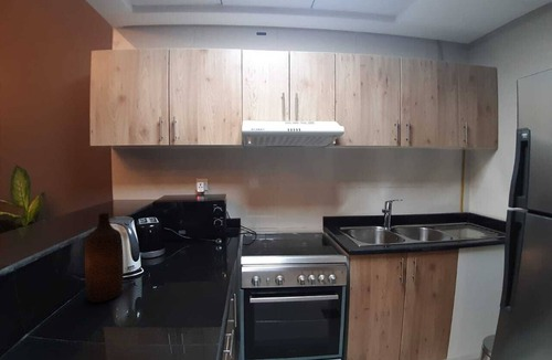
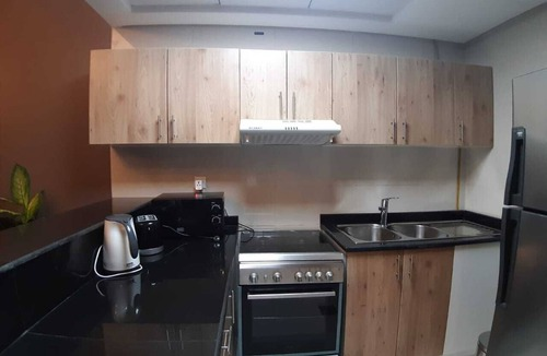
- bottle [84,212,125,304]
